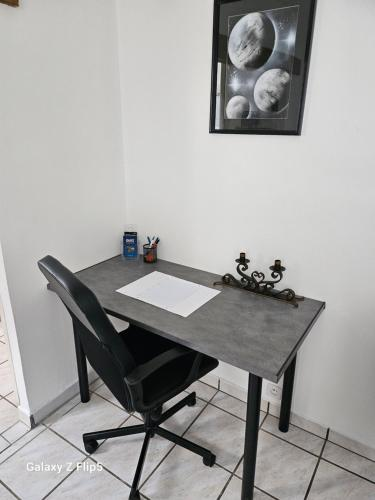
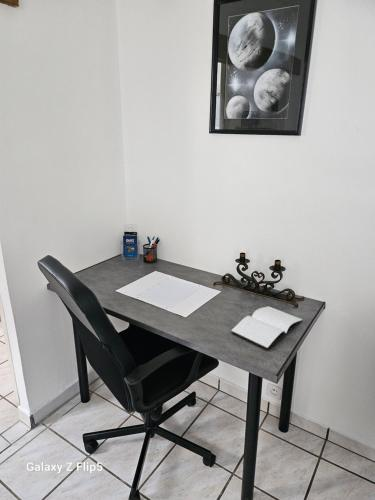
+ book [230,305,303,350]
